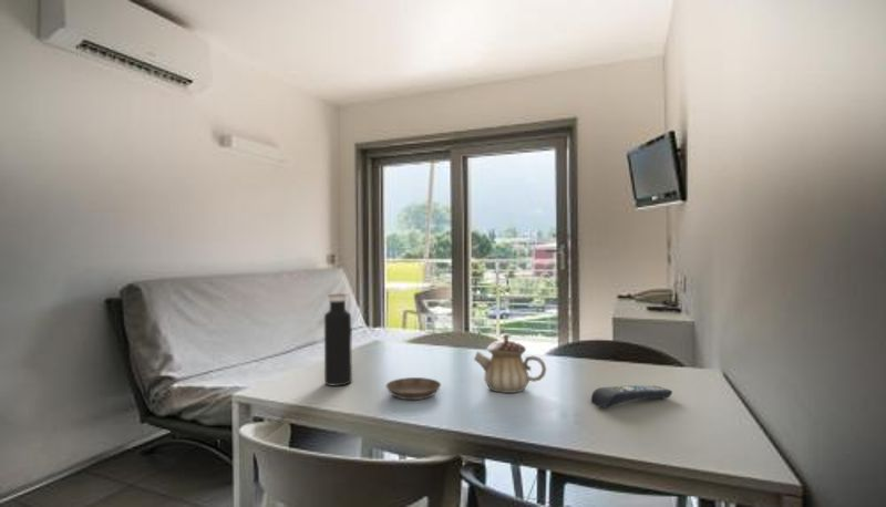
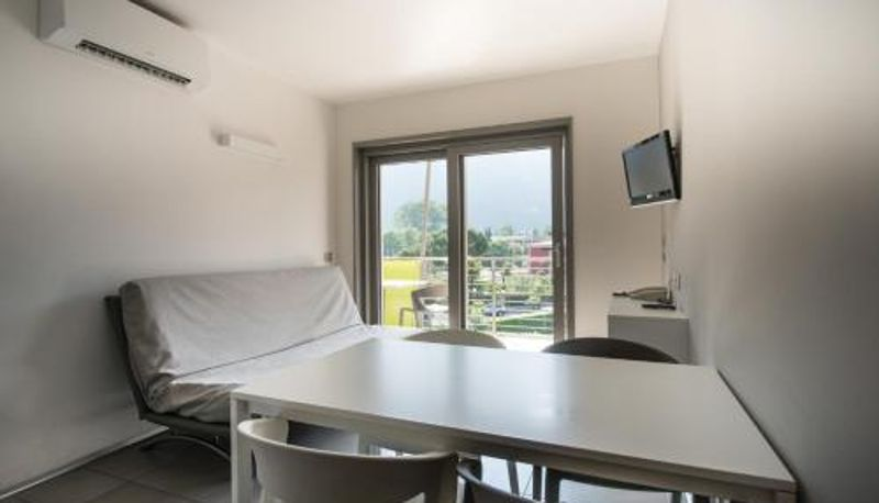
- water bottle [323,292,353,387]
- remote control [590,384,673,410]
- teapot [473,332,547,394]
- saucer [384,376,442,401]
